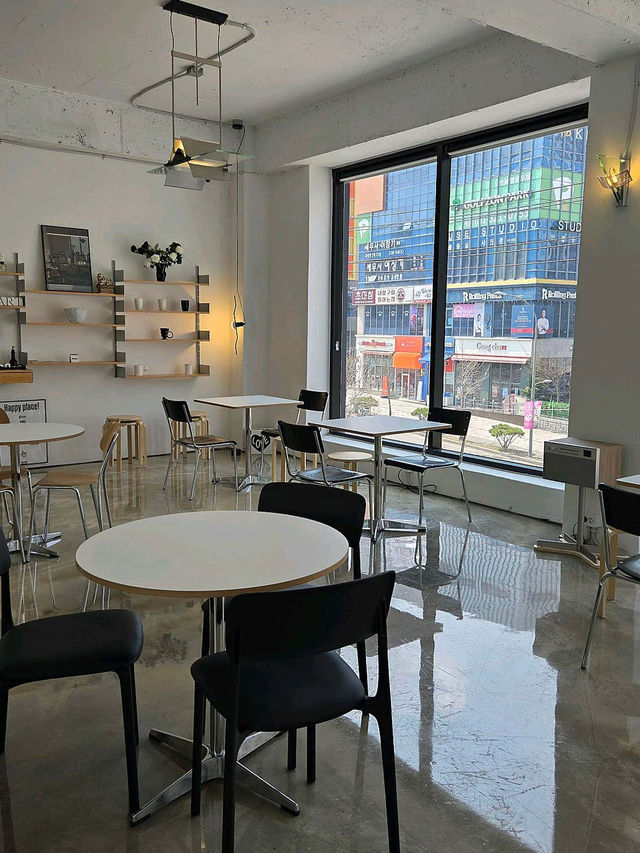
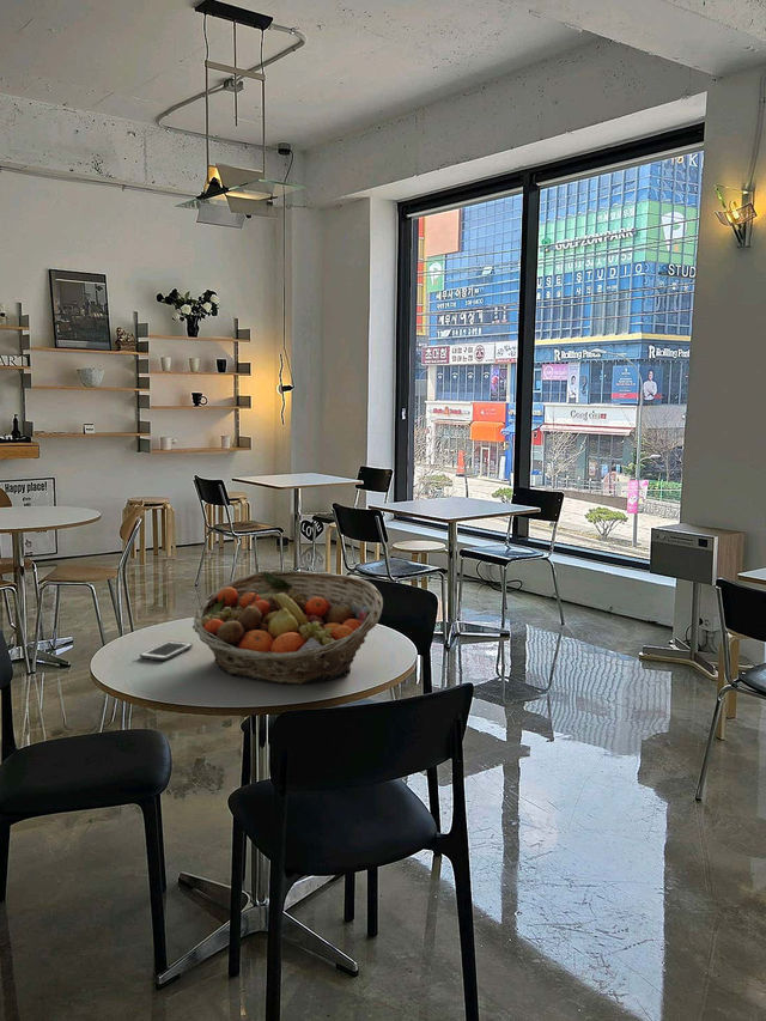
+ cell phone [139,640,194,662]
+ fruit basket [192,570,384,686]
